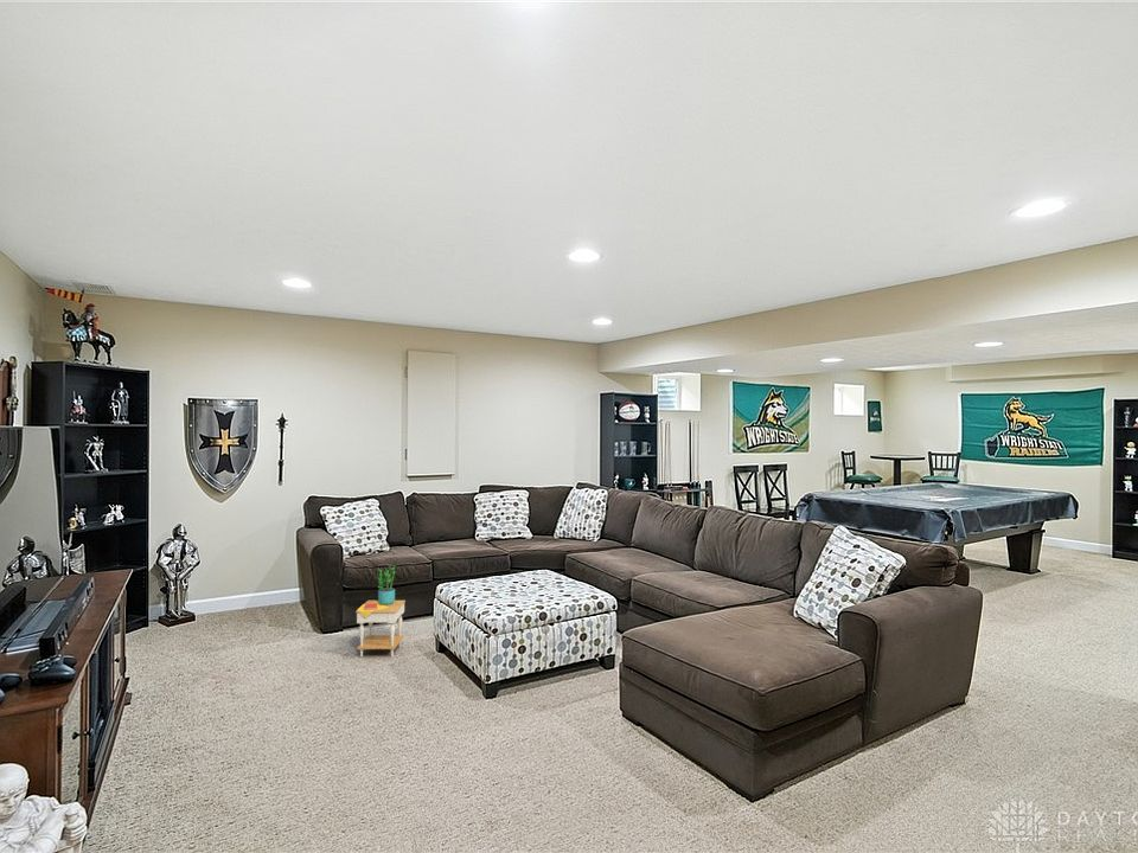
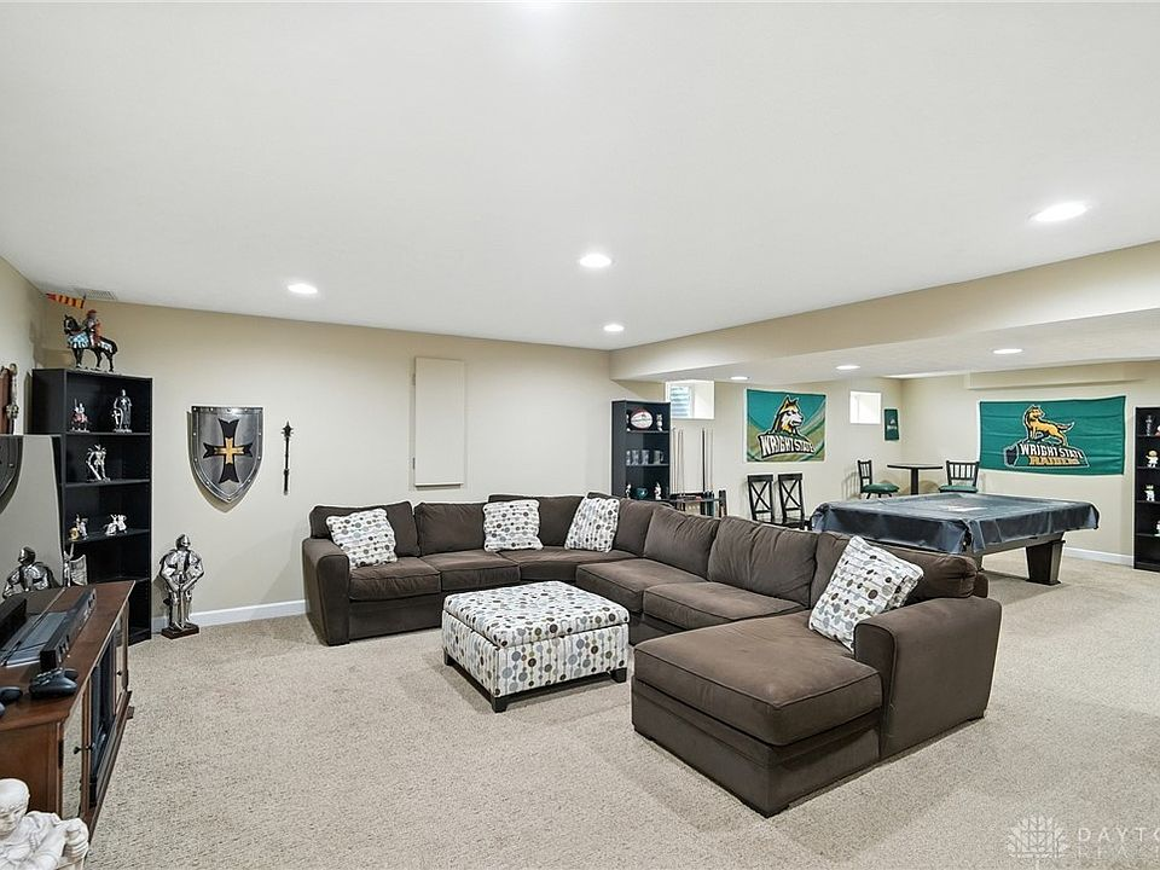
- side table [354,565,407,658]
